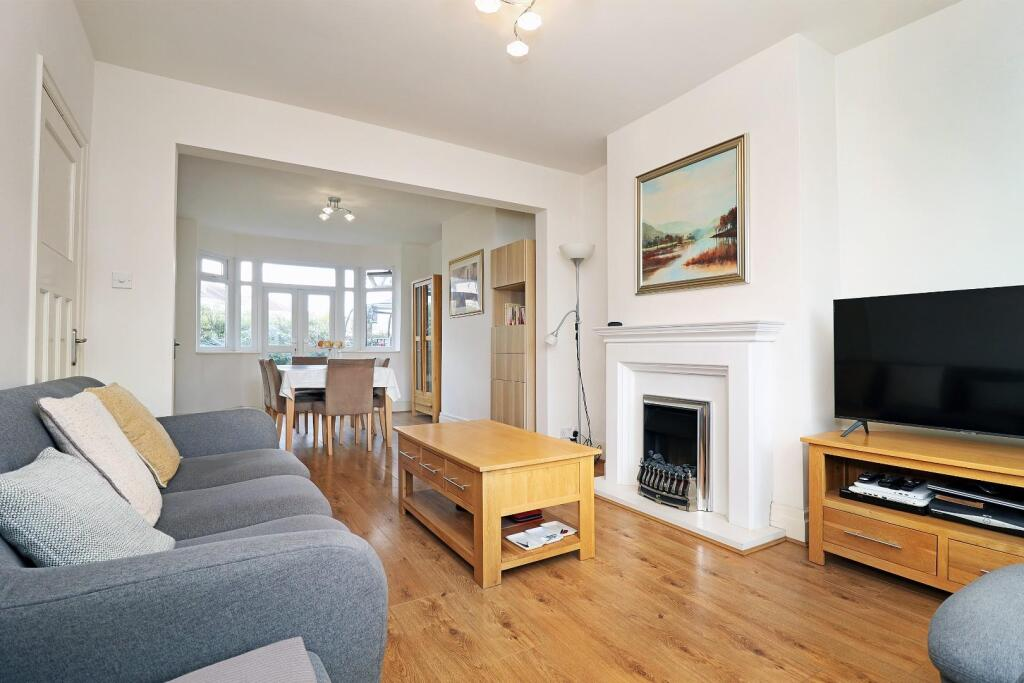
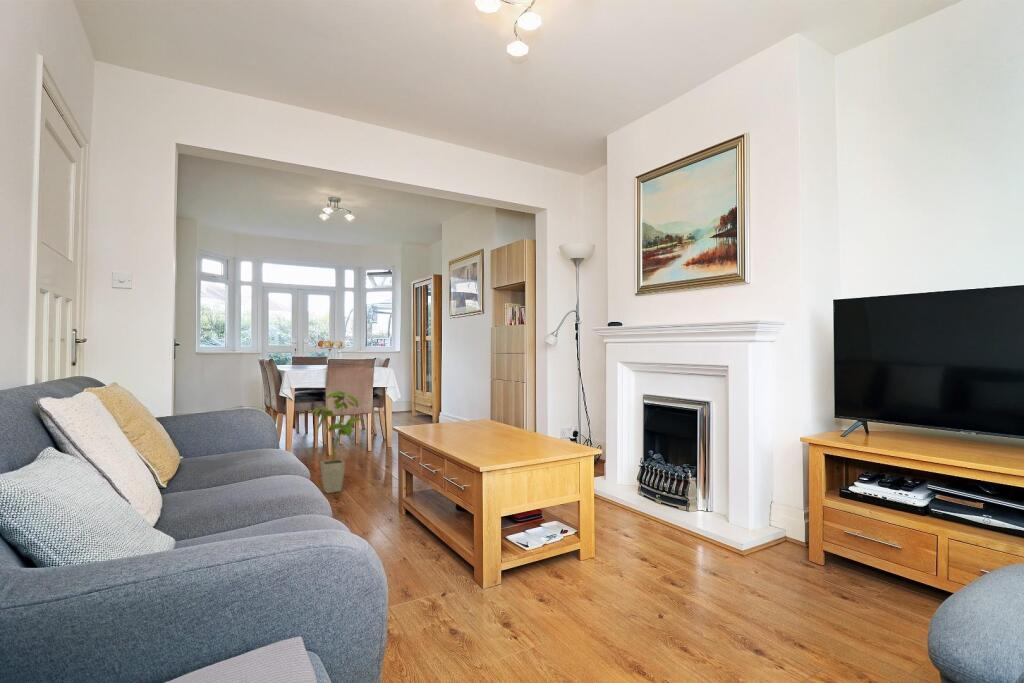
+ house plant [309,390,365,494]
